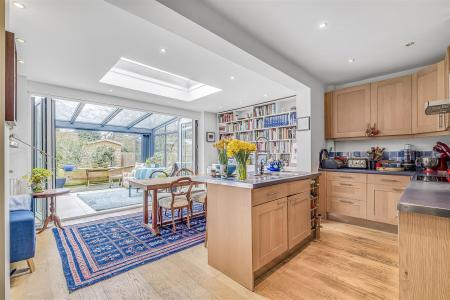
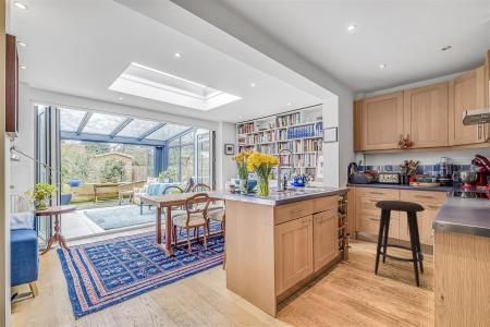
+ stool [373,199,426,288]
